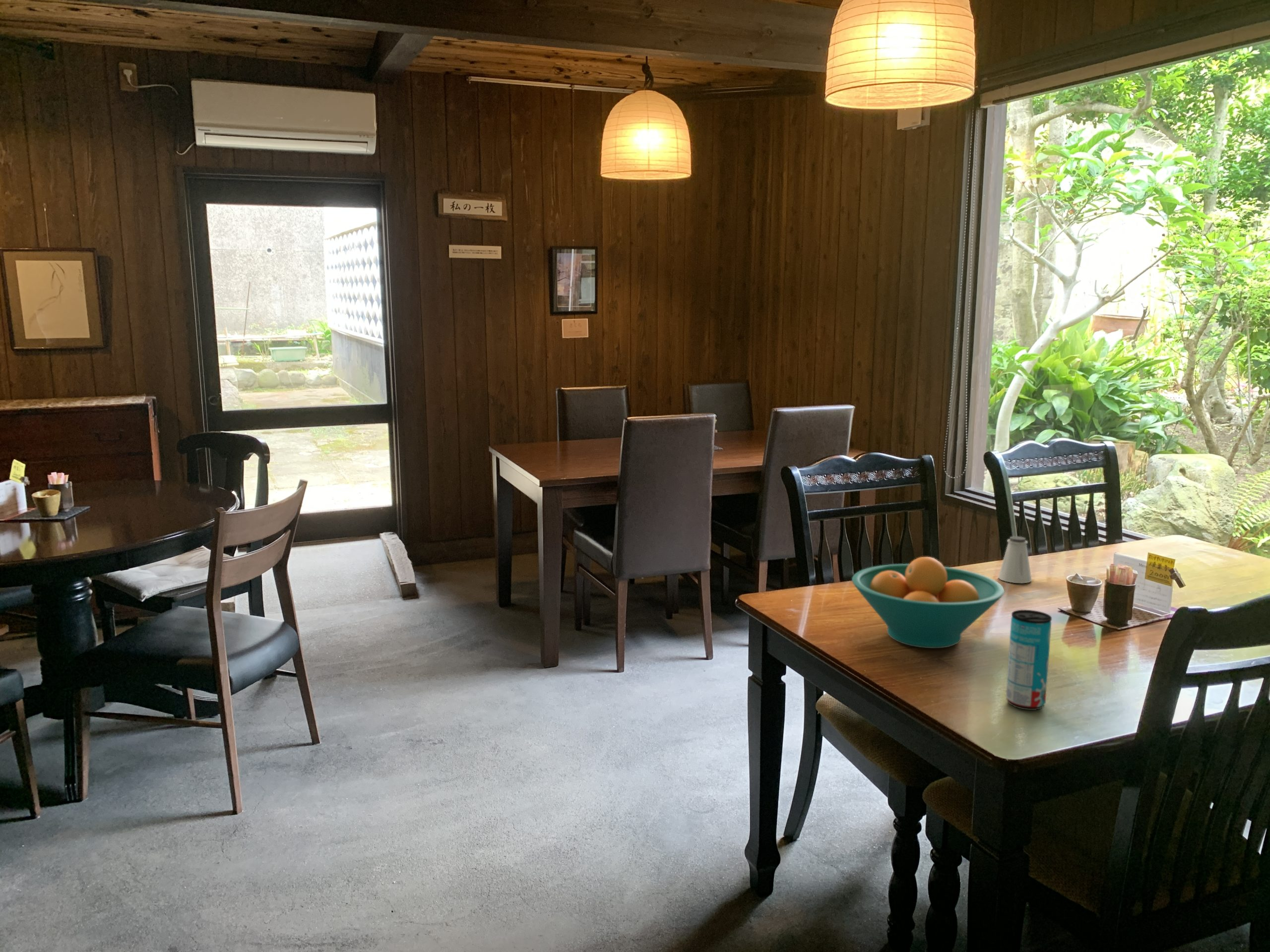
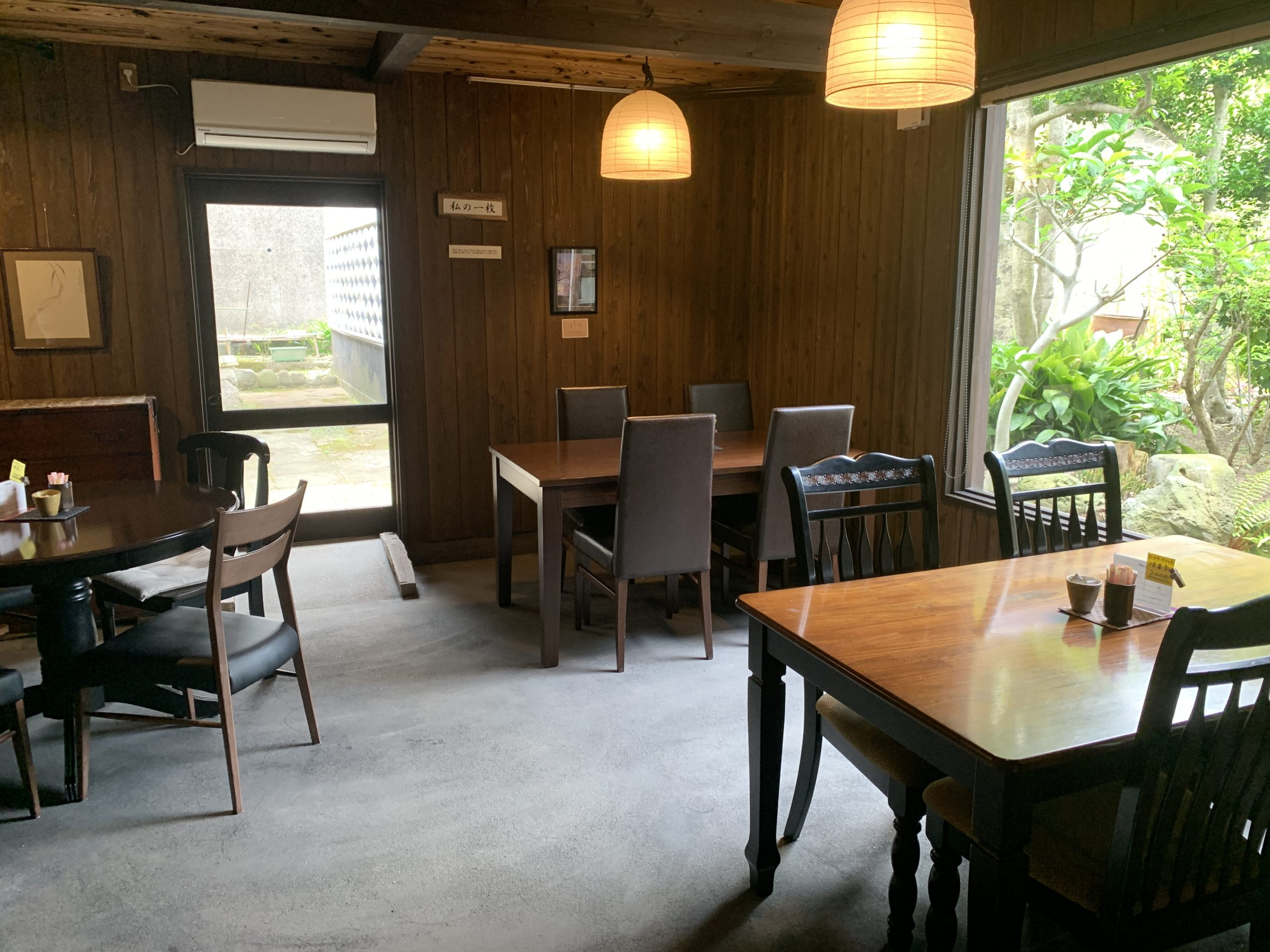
- beverage can [1006,609,1052,711]
- saltshaker [998,535,1032,584]
- fruit bowl [851,556,1005,649]
